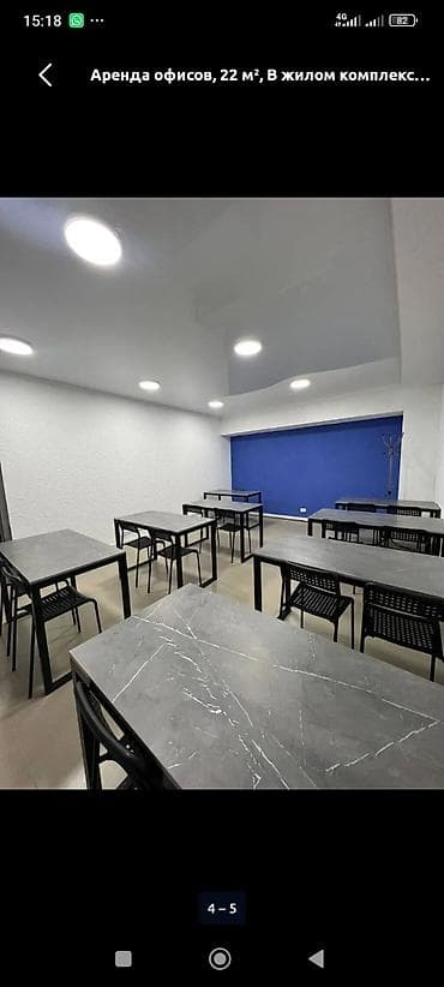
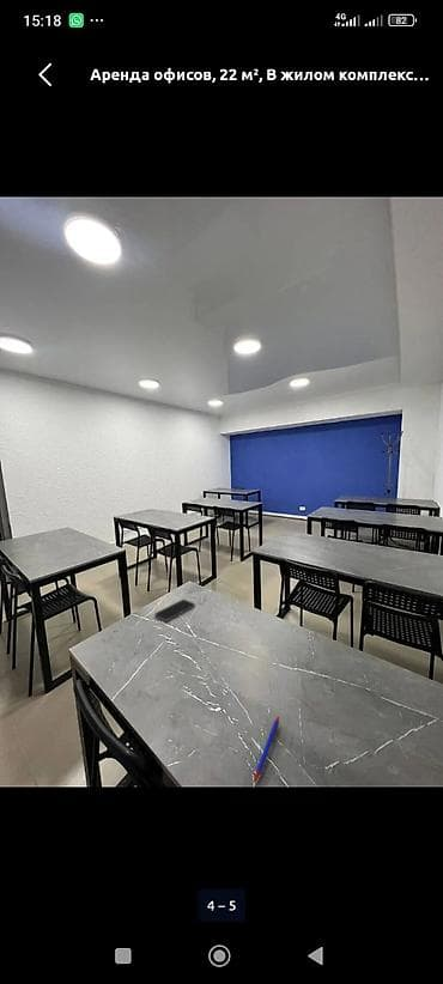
+ pen [253,716,280,785]
+ smartphone [153,599,196,622]
